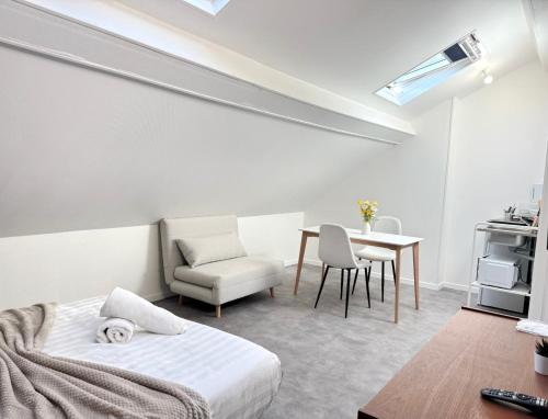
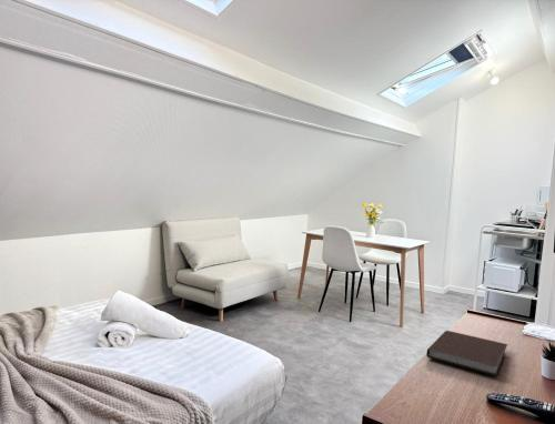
+ notebook [425,330,508,377]
